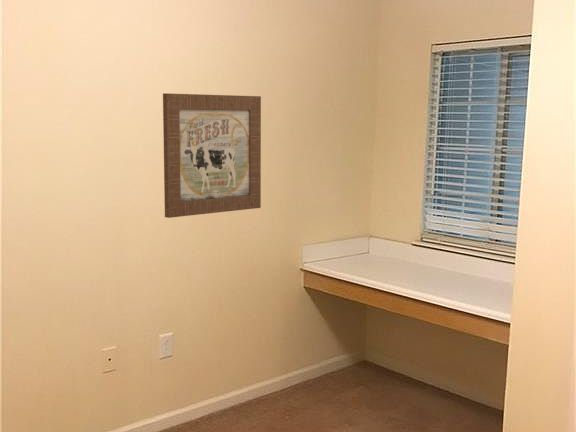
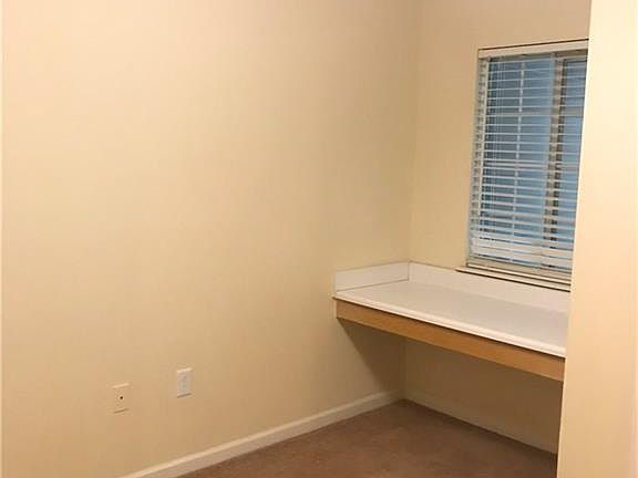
- wall art [162,92,262,219]
